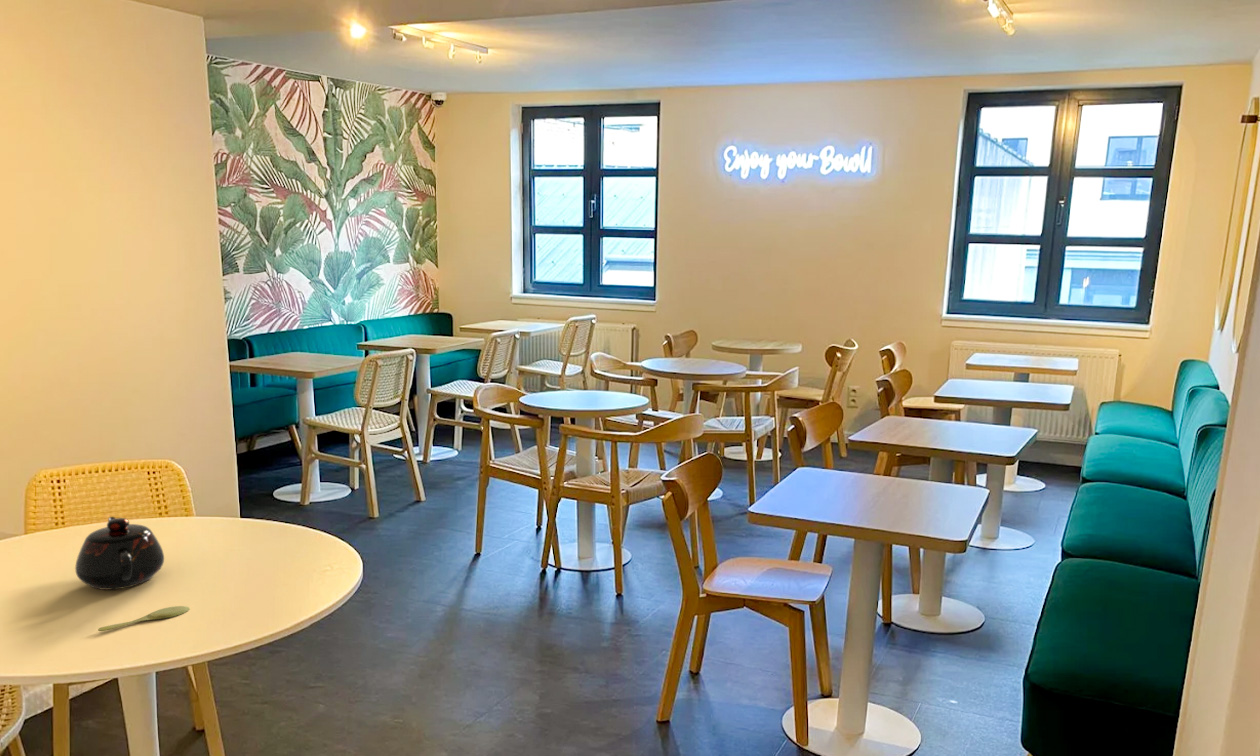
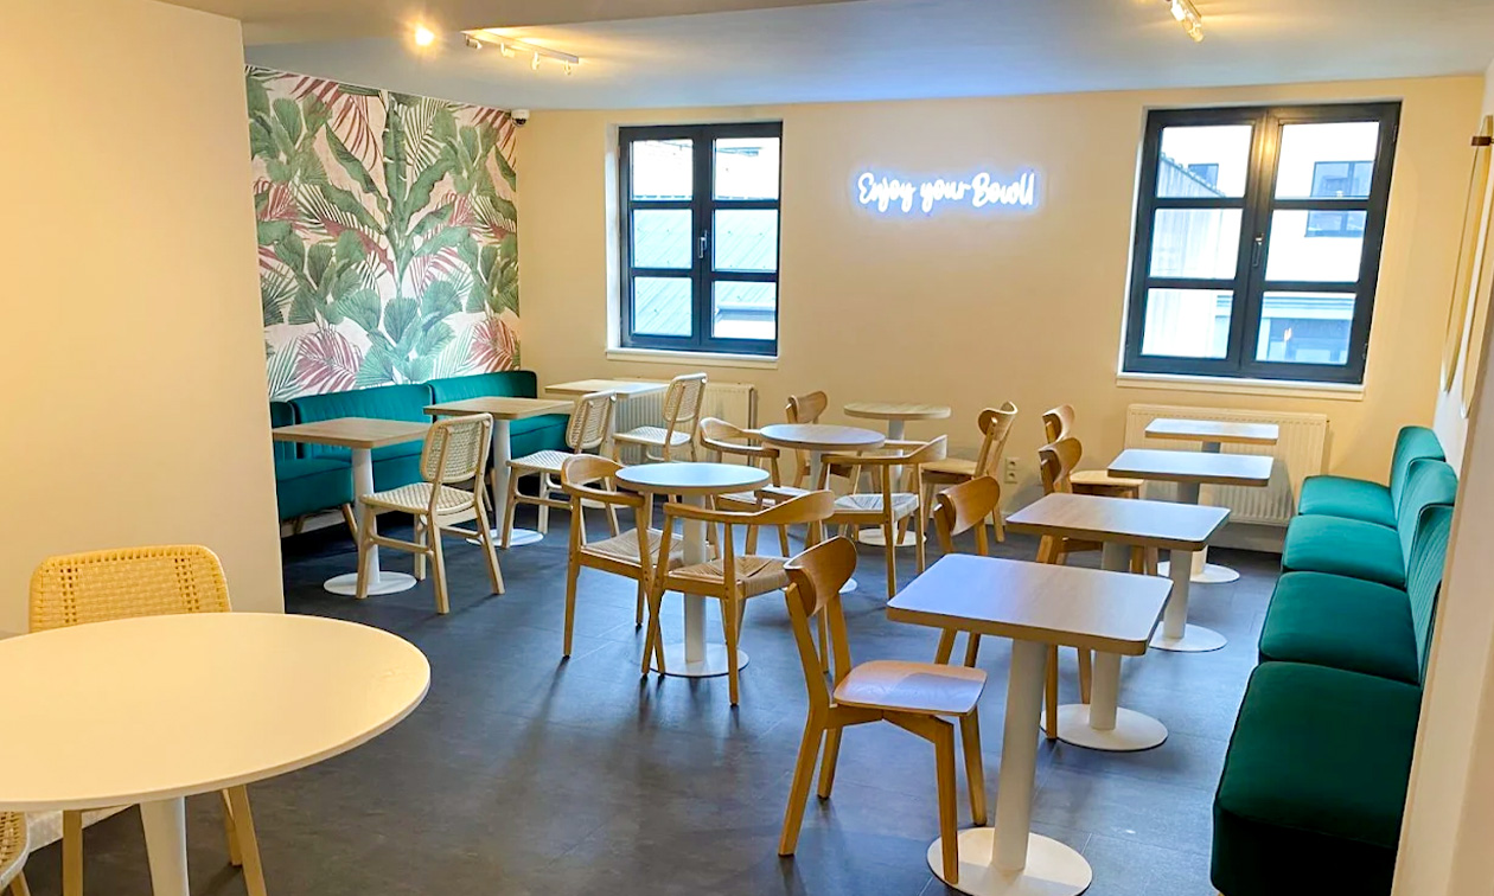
- spoon [97,605,191,632]
- teapot [74,516,165,591]
